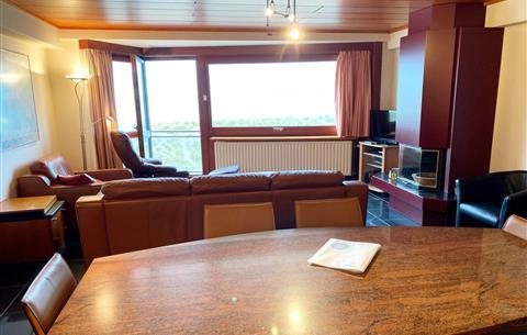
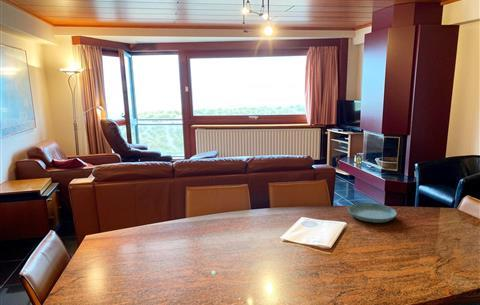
+ saucer [347,202,398,224]
